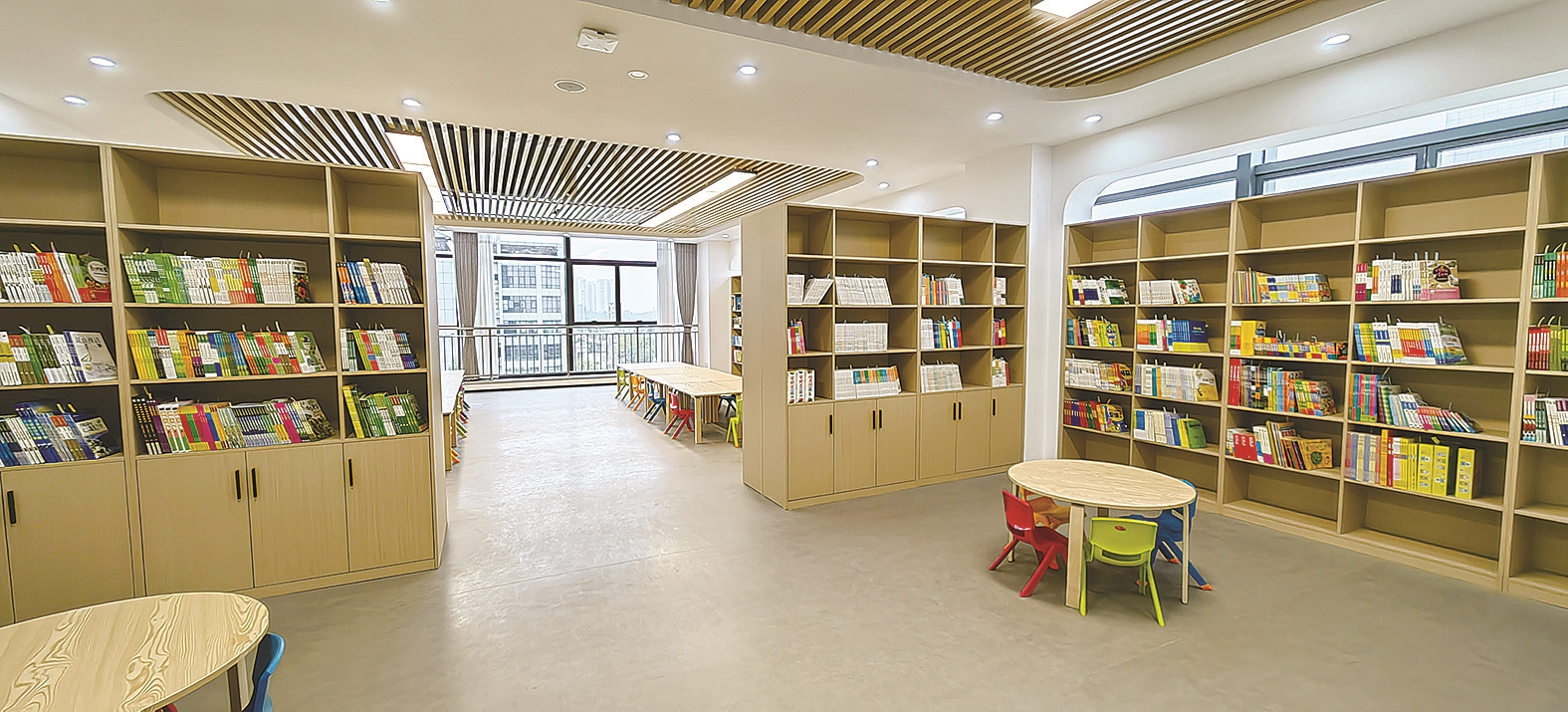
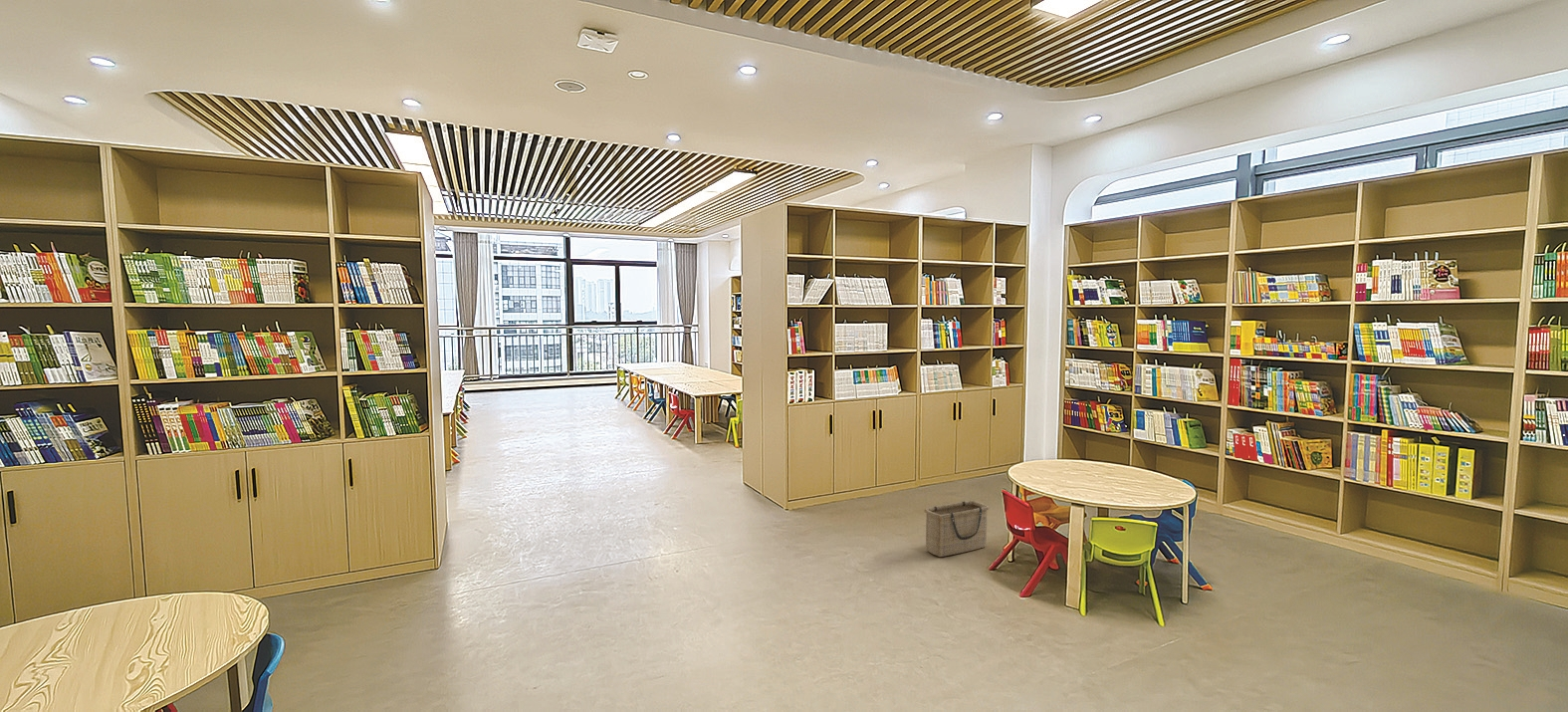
+ basket [923,500,990,558]
